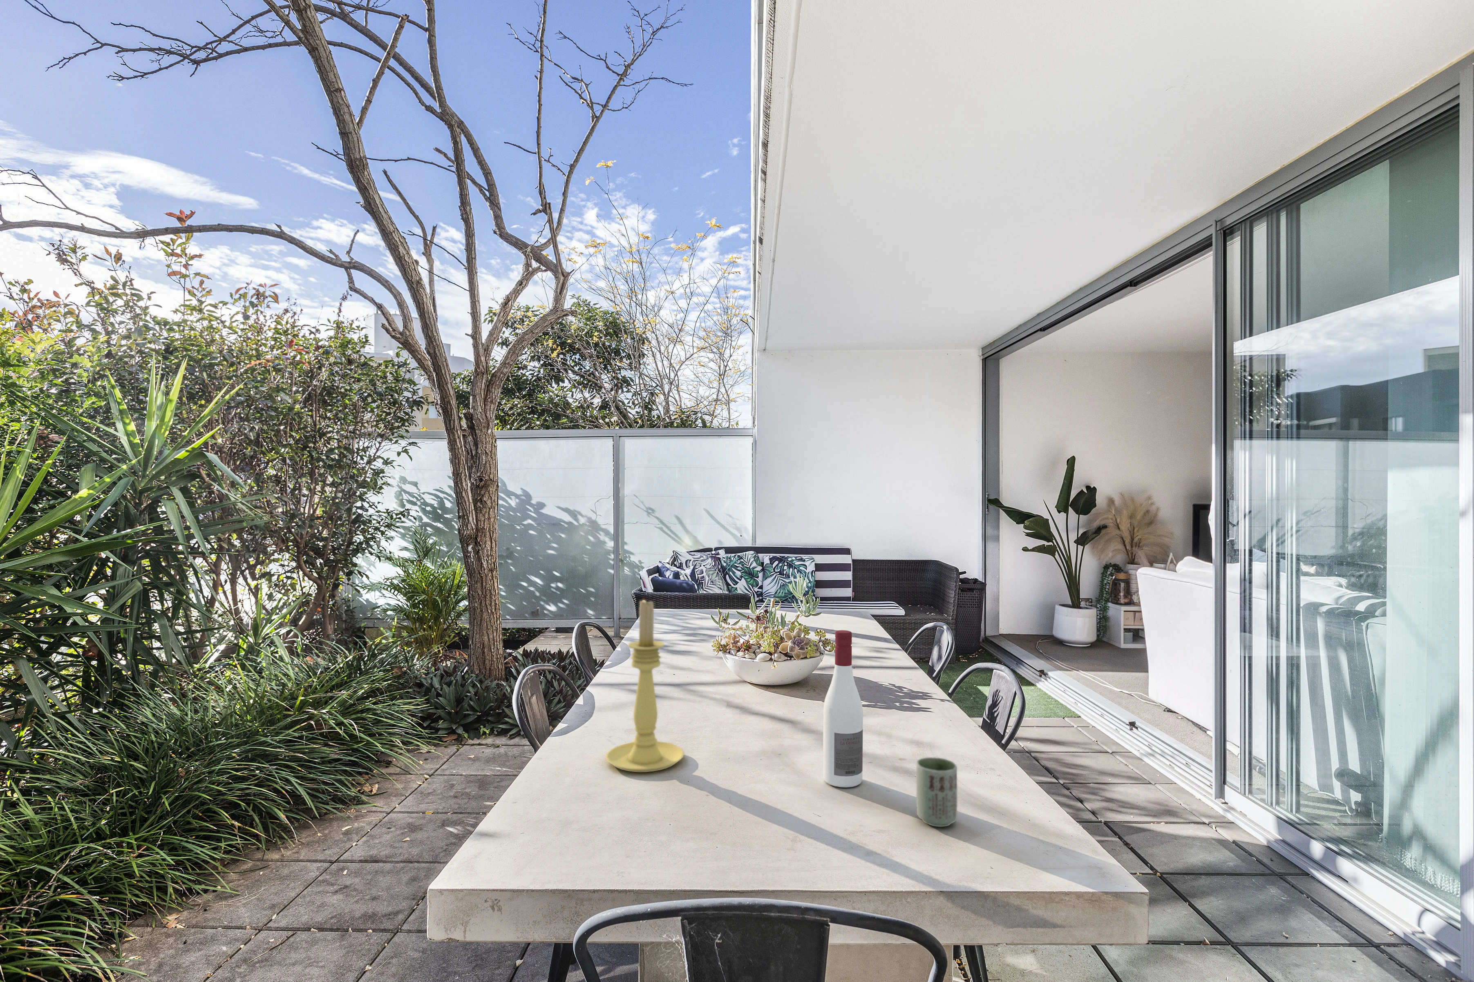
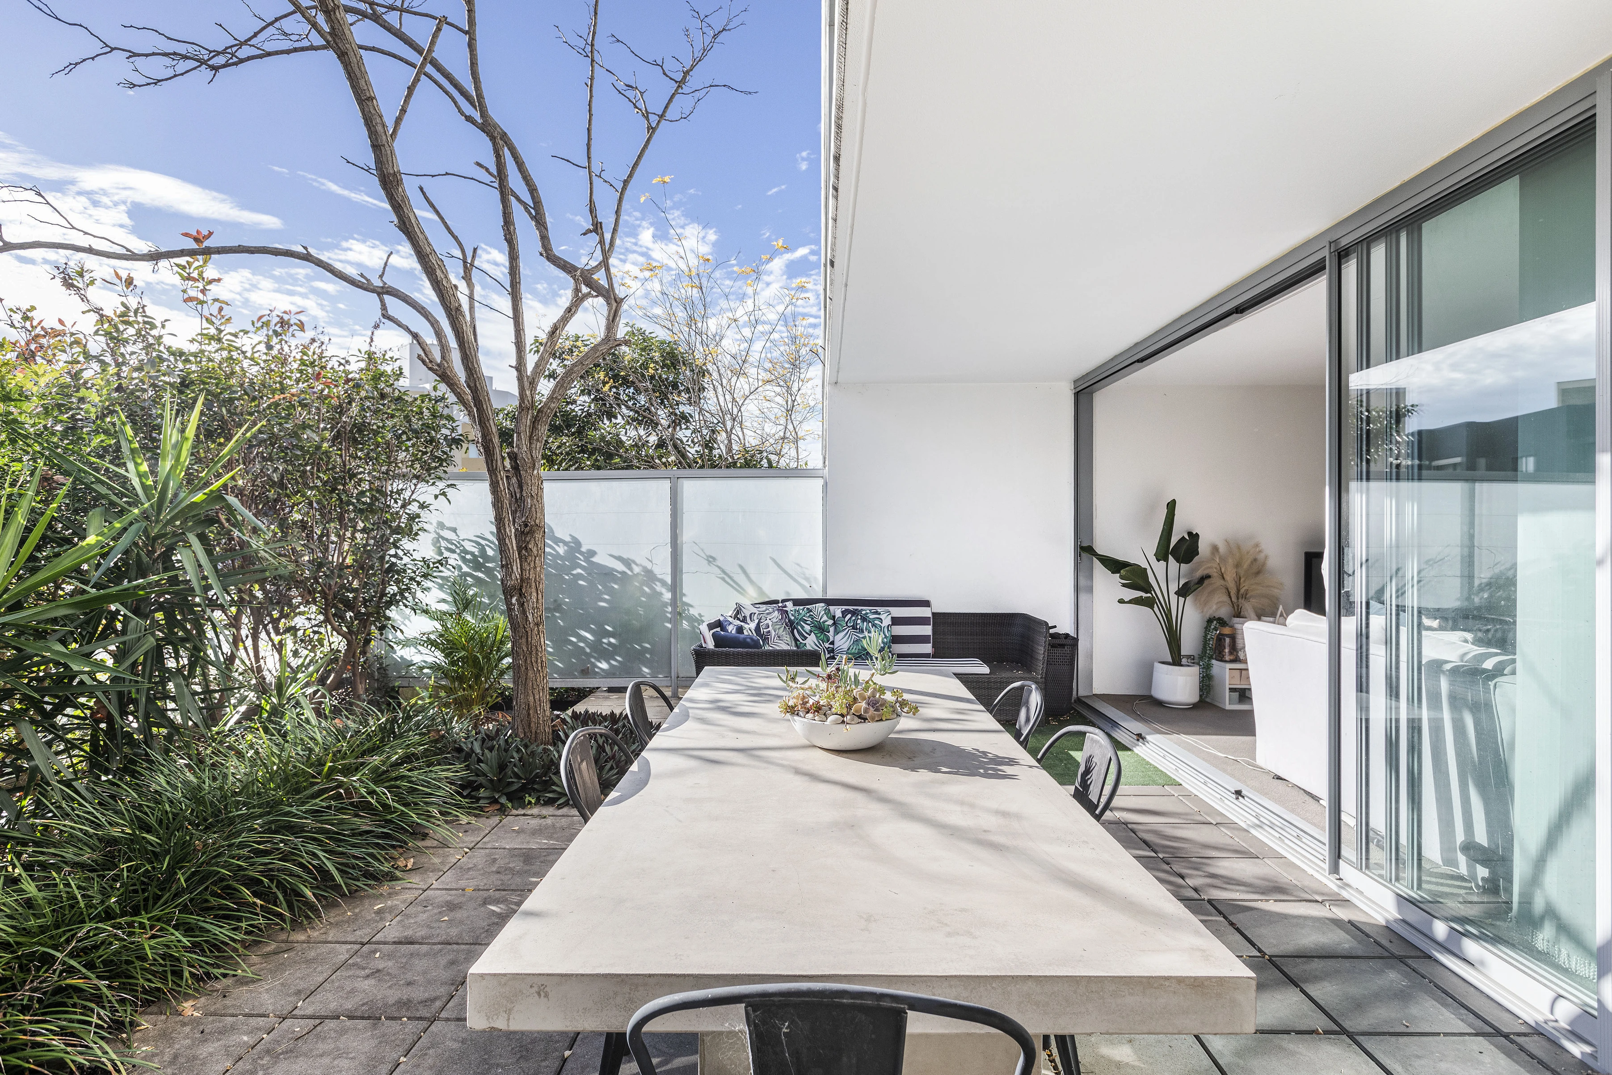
- cup [916,757,957,827]
- candle holder [605,597,684,773]
- alcohol [823,629,863,788]
